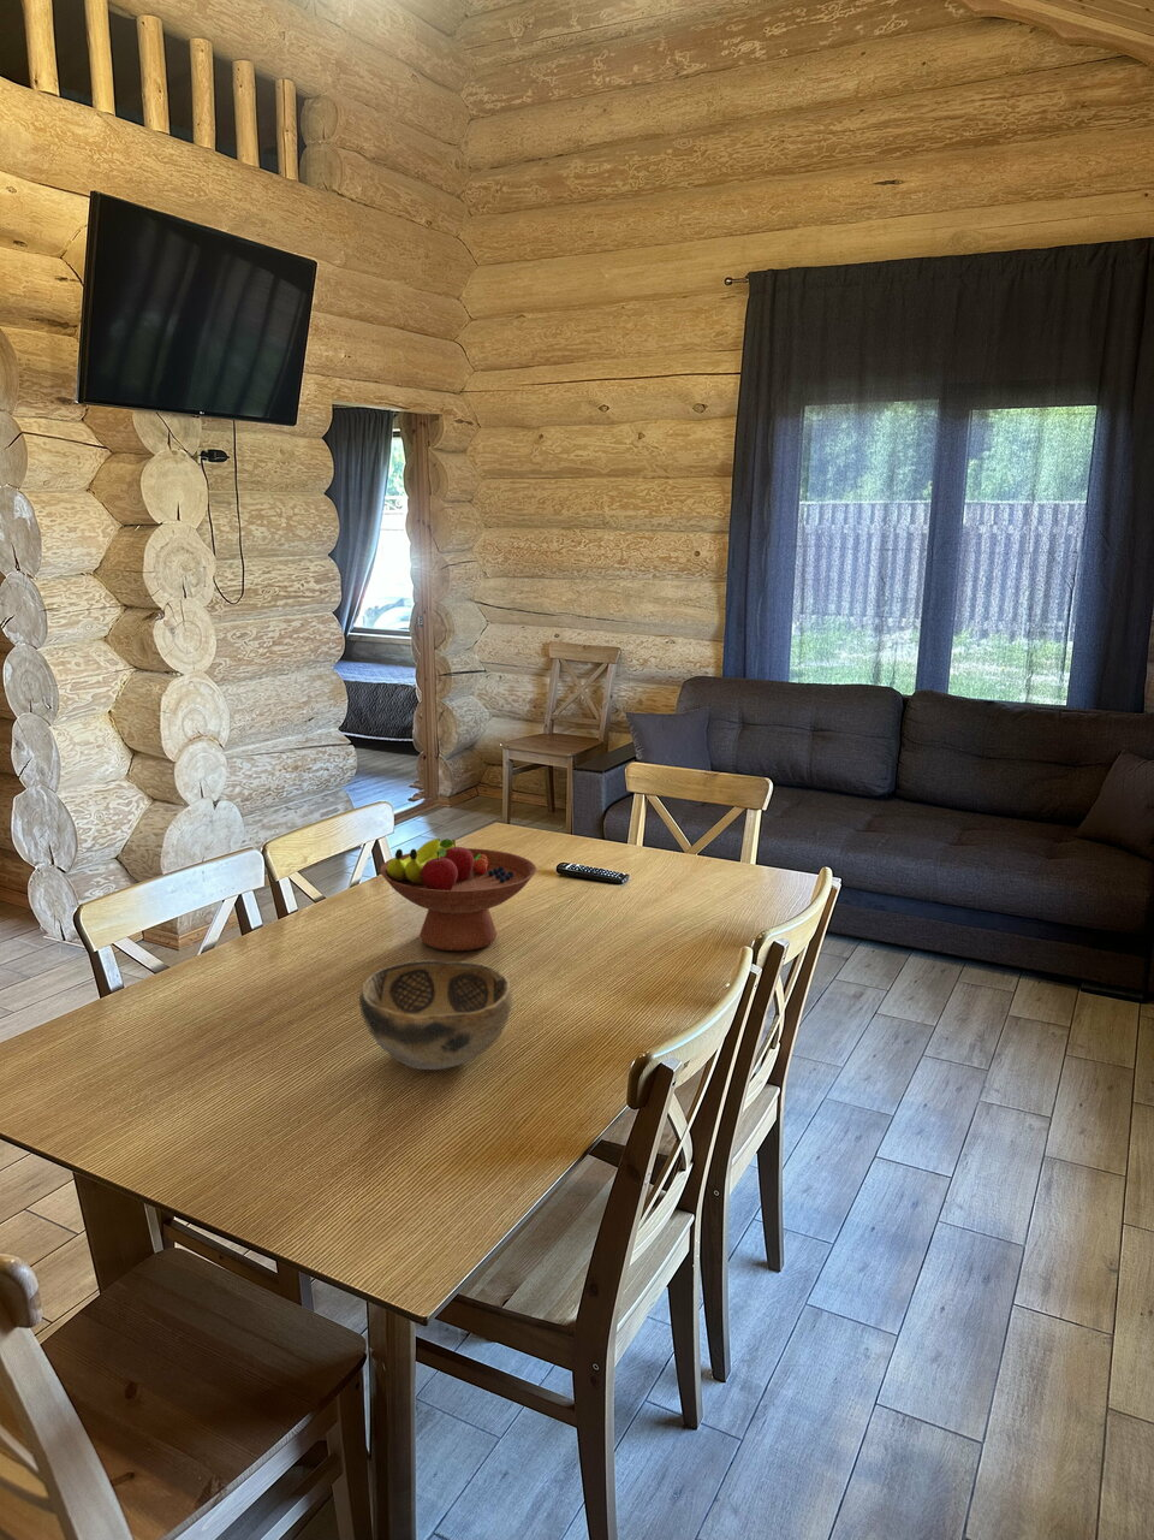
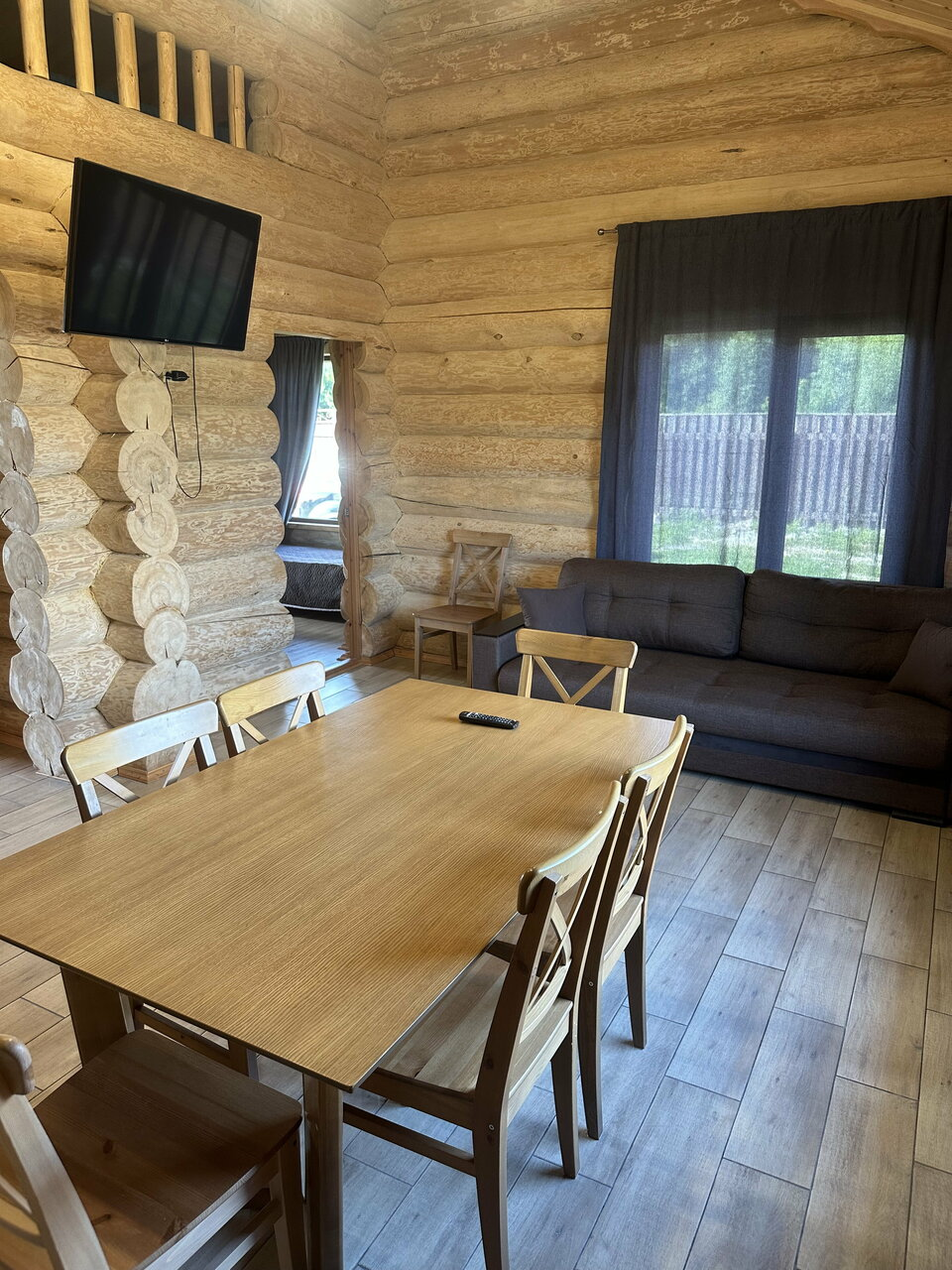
- decorative bowl [359,959,513,1071]
- fruit bowl [378,838,537,952]
